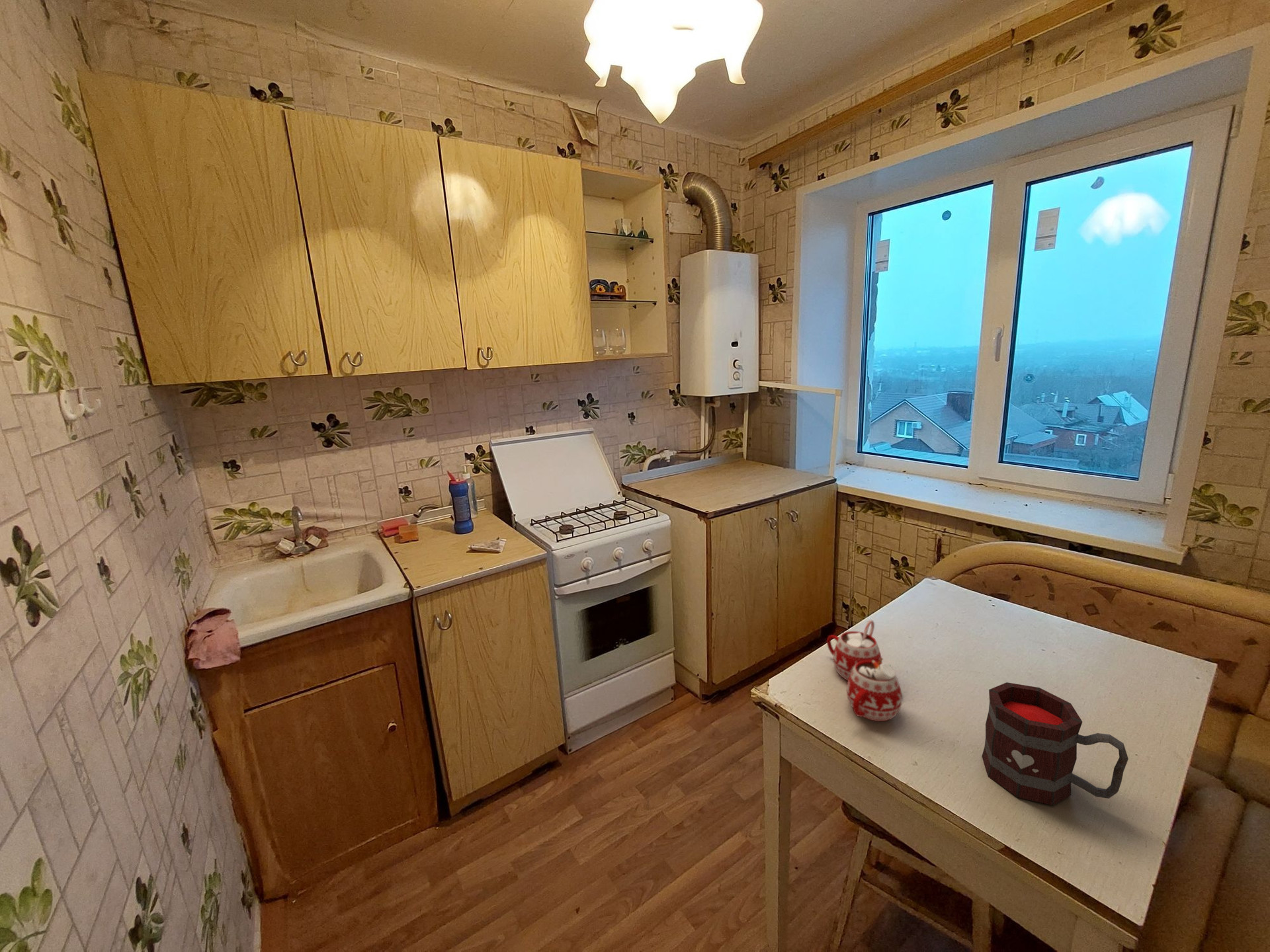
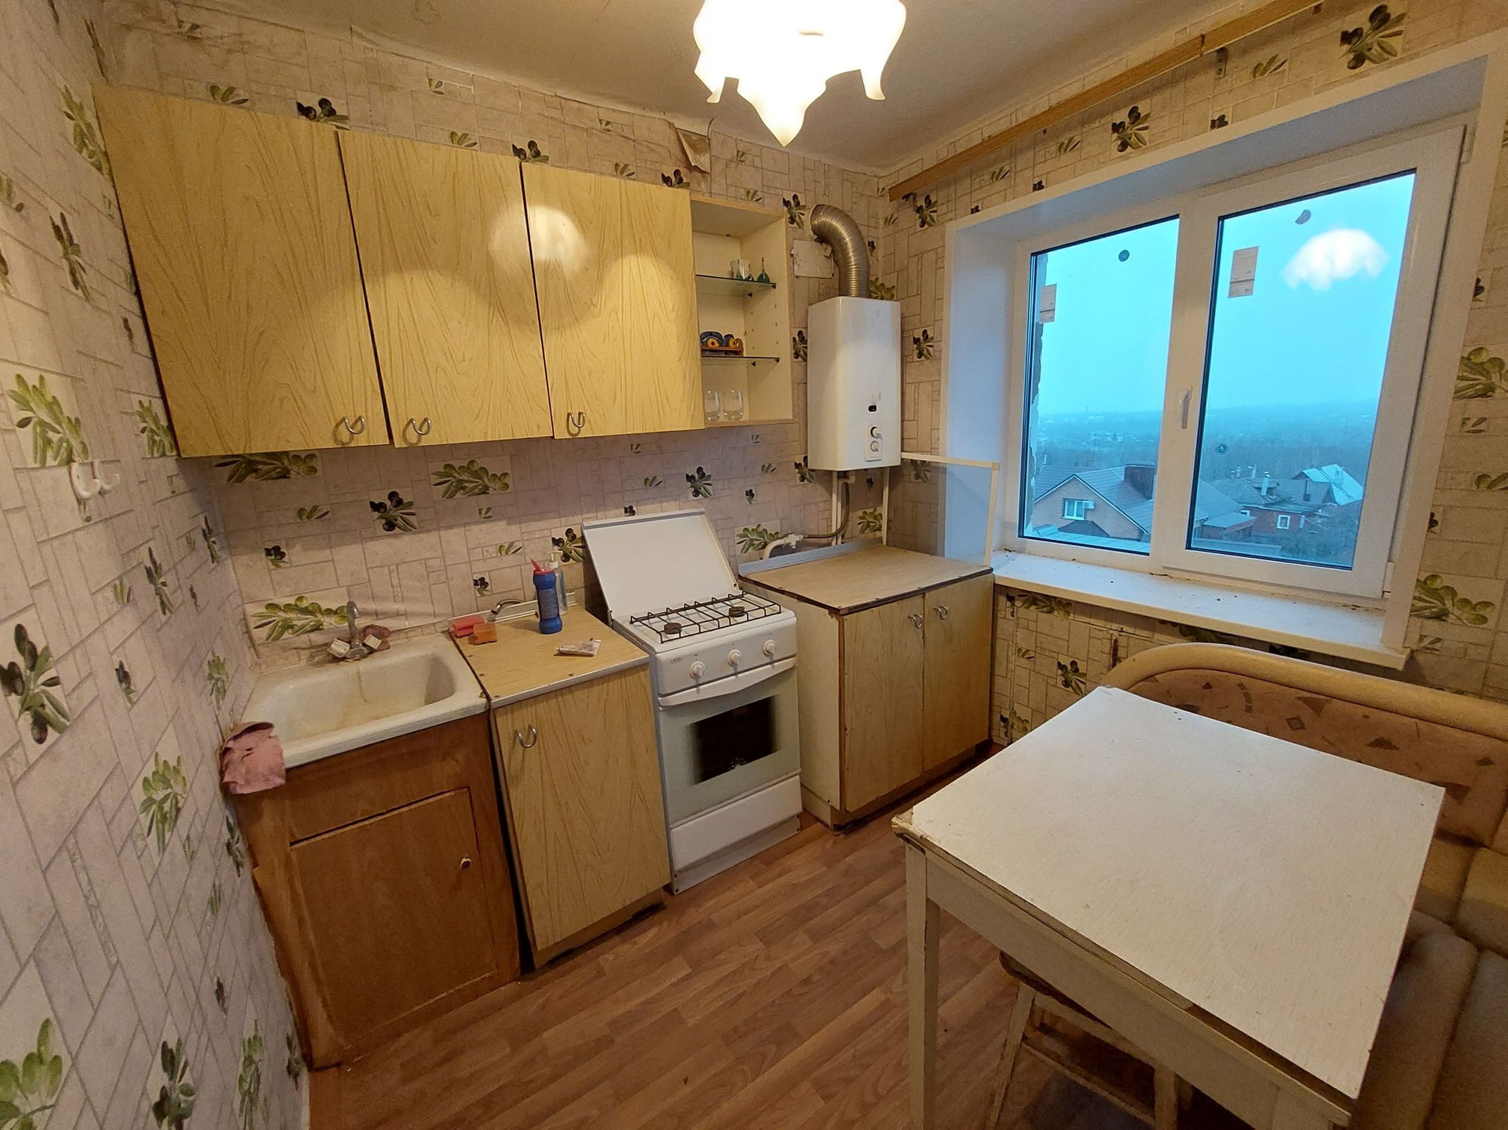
- mug [981,682,1129,806]
- mug [826,619,903,722]
